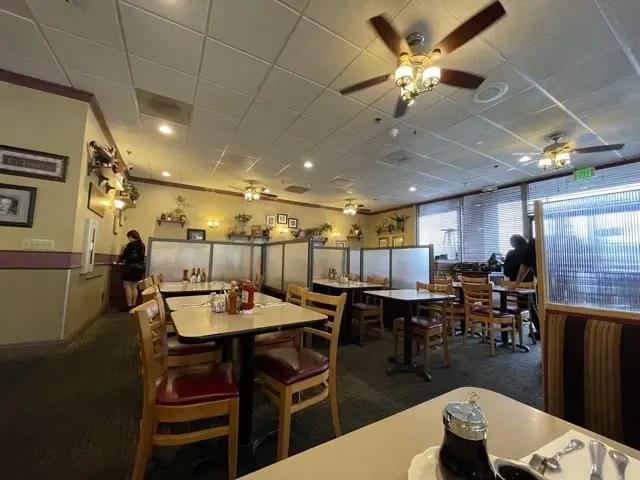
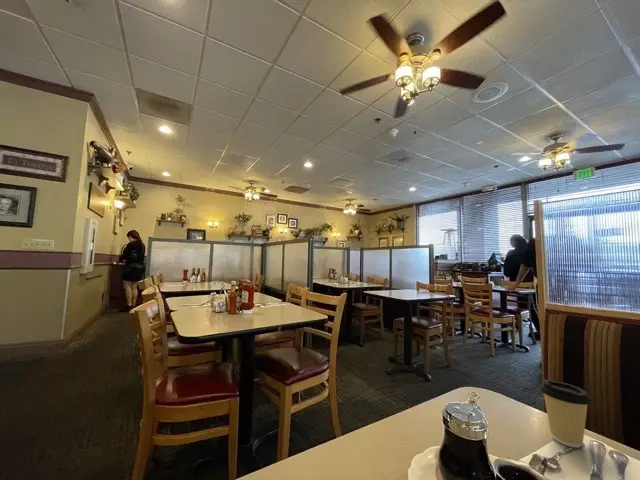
+ coffee cup [539,378,593,448]
